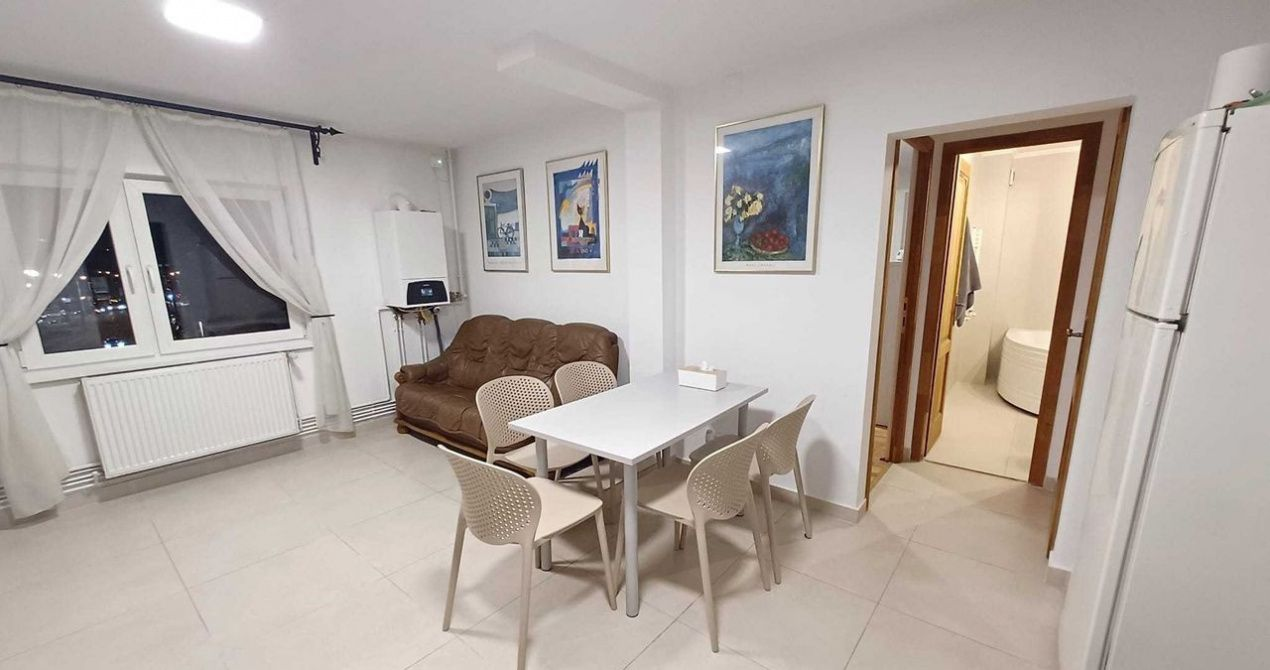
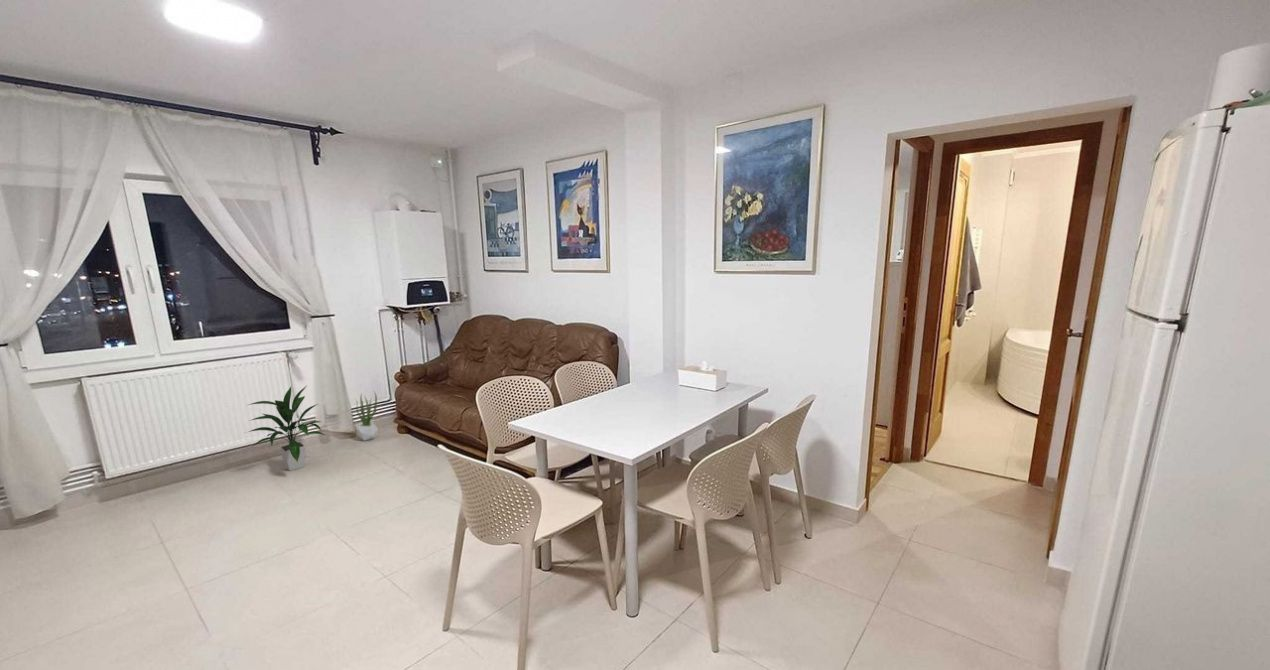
+ indoor plant [245,386,326,472]
+ potted plant [354,391,379,442]
